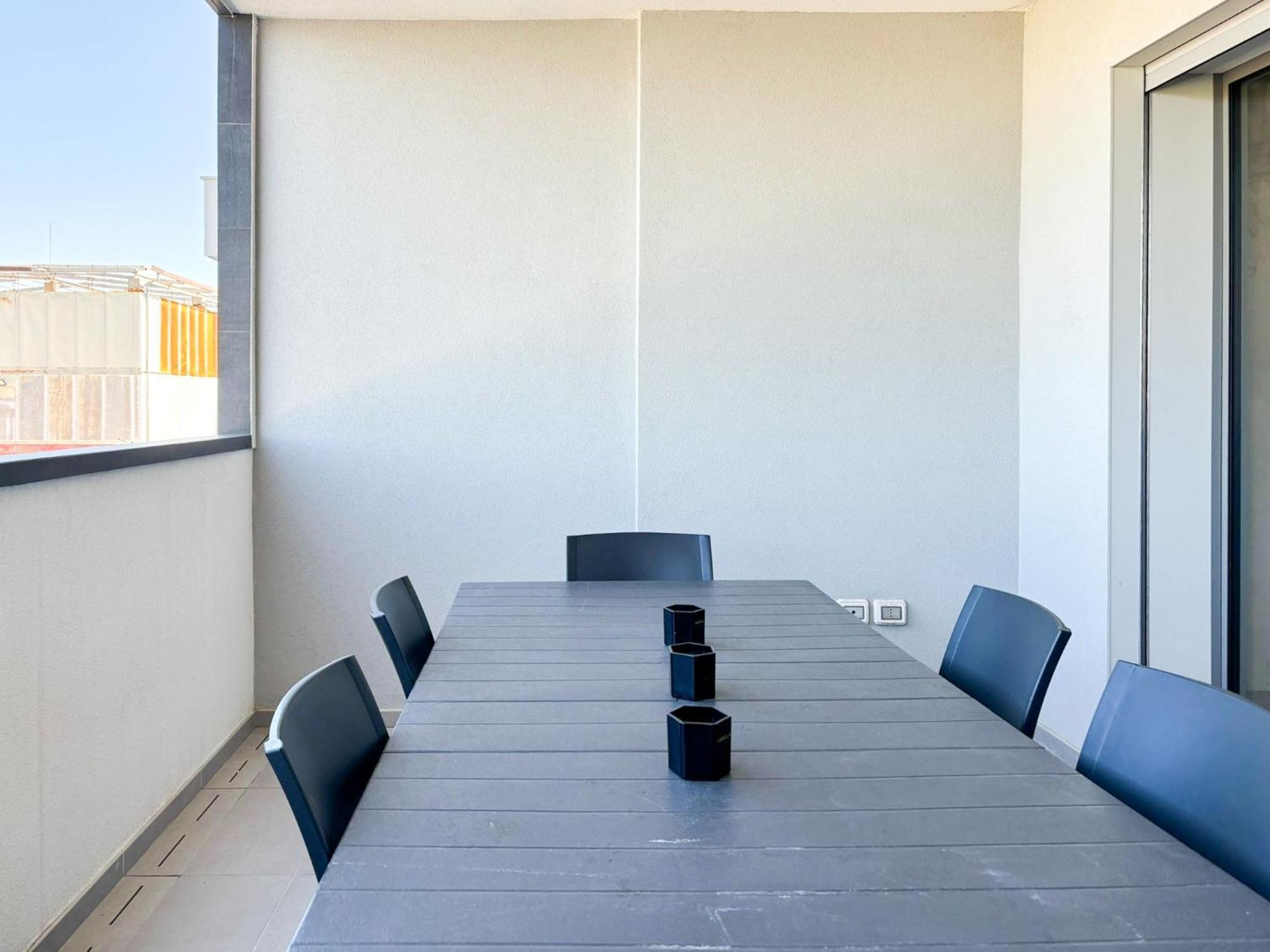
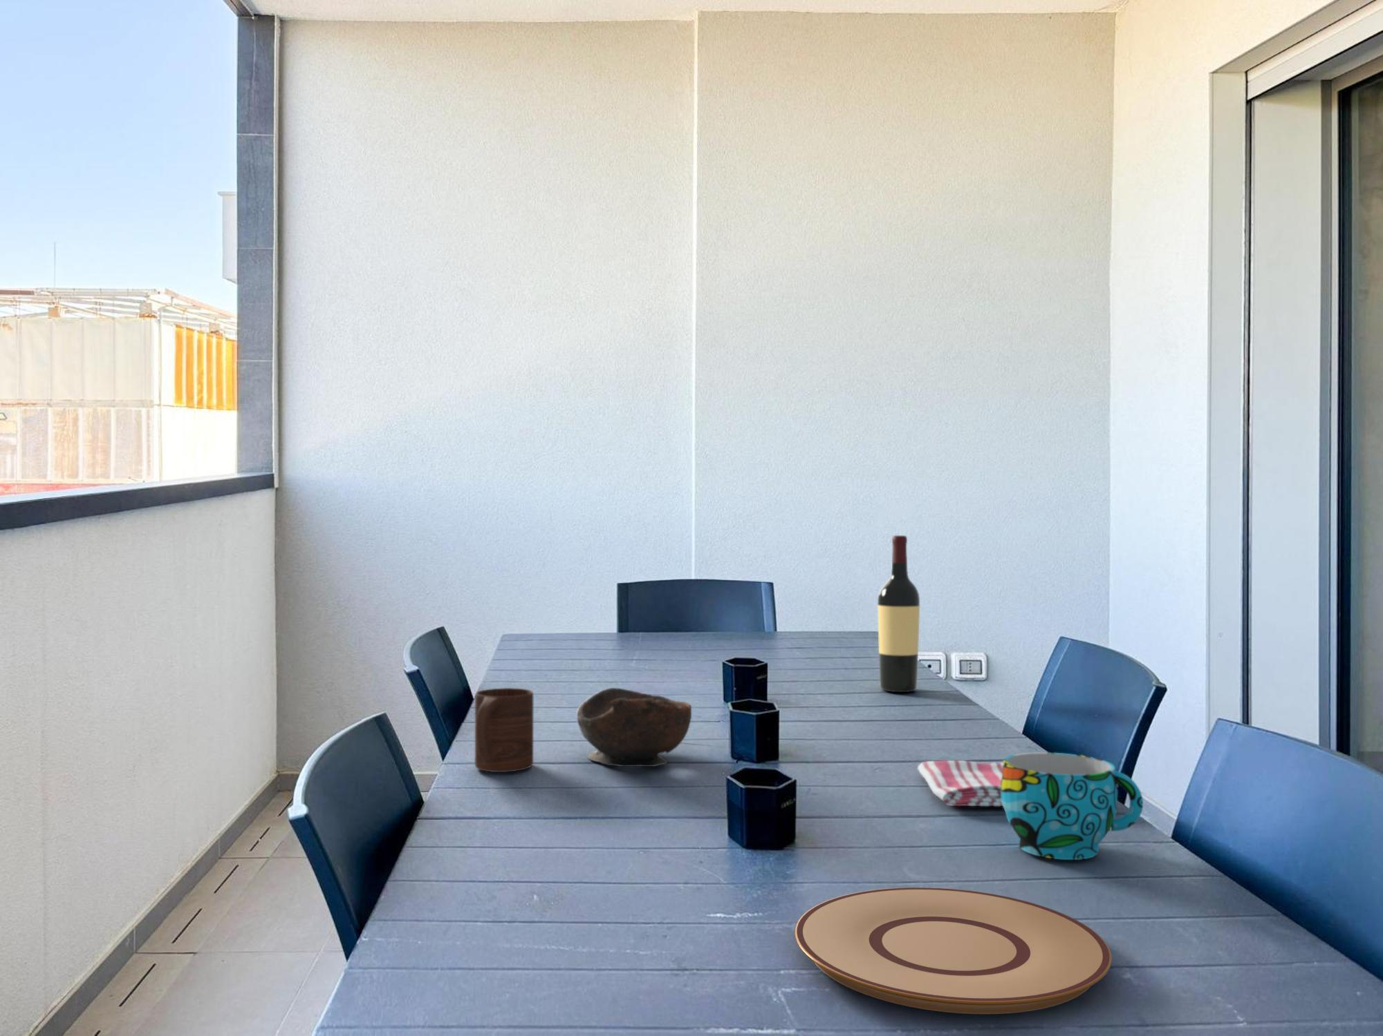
+ wine bottle [877,534,920,693]
+ cup [475,687,534,773]
+ cup [1001,752,1143,861]
+ bowl [576,687,693,767]
+ dish towel [917,760,1118,806]
+ plate [794,887,1113,1014]
